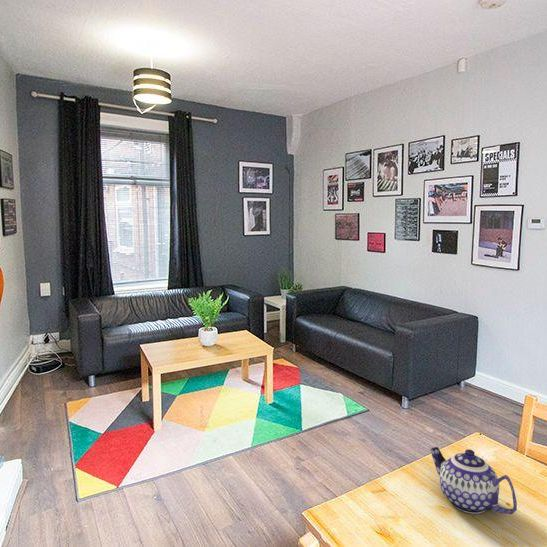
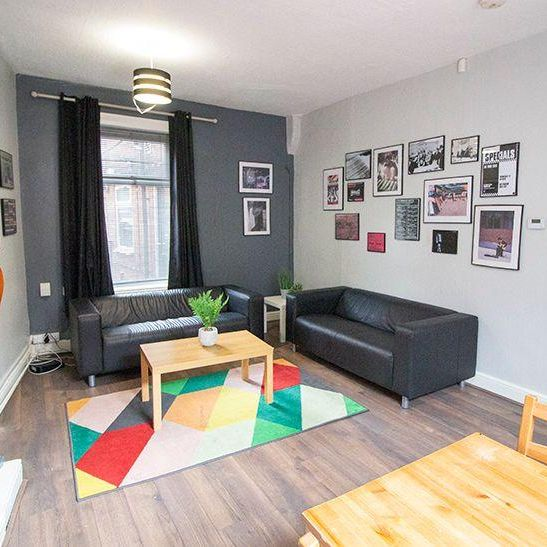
- teapot [429,446,518,515]
